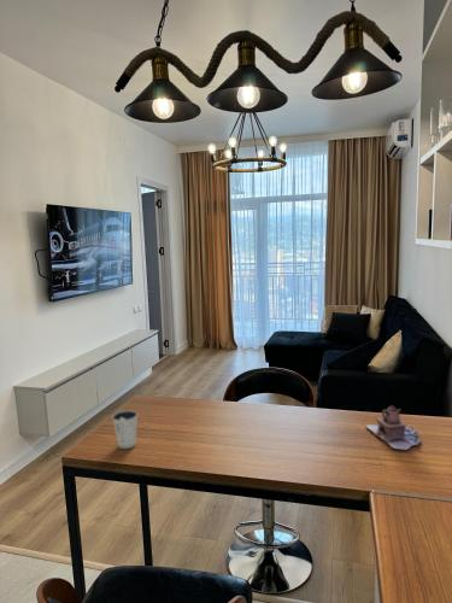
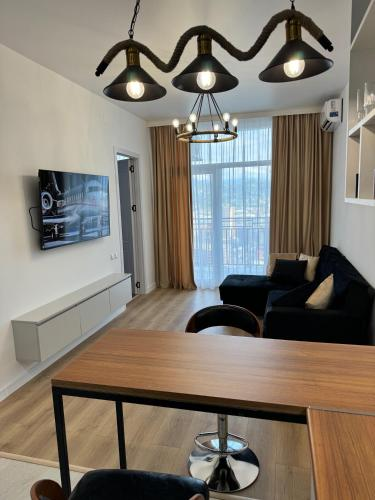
- dixie cup [111,409,139,450]
- teapot [364,404,422,451]
